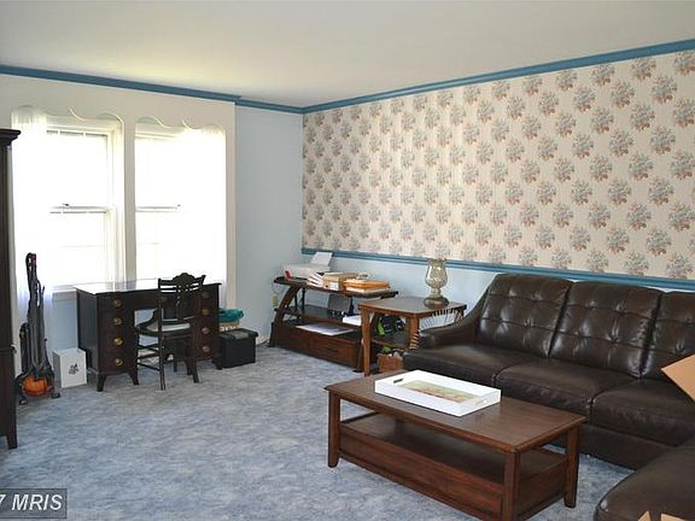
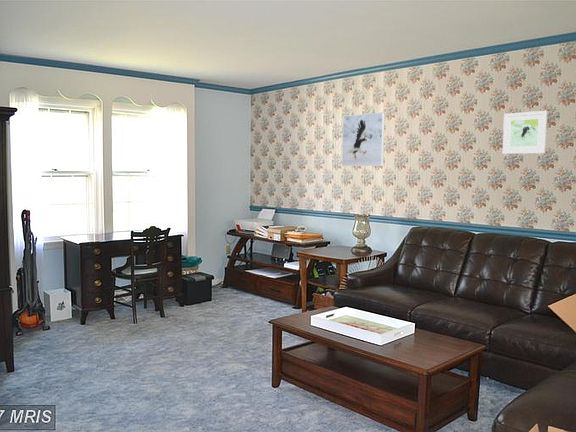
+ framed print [341,111,386,167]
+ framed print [501,110,548,155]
